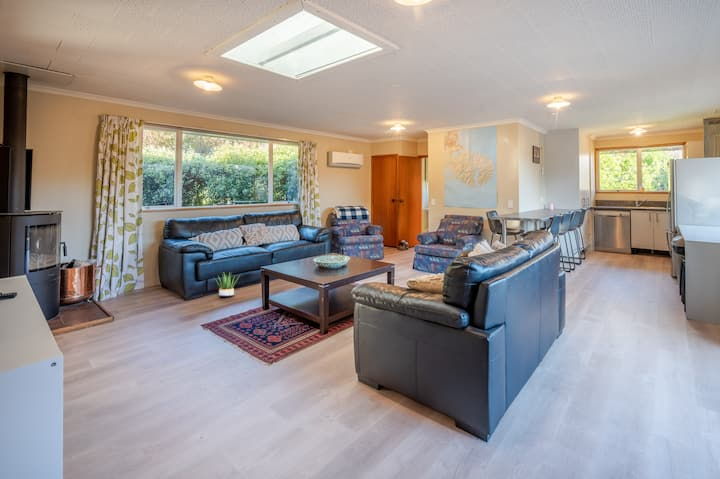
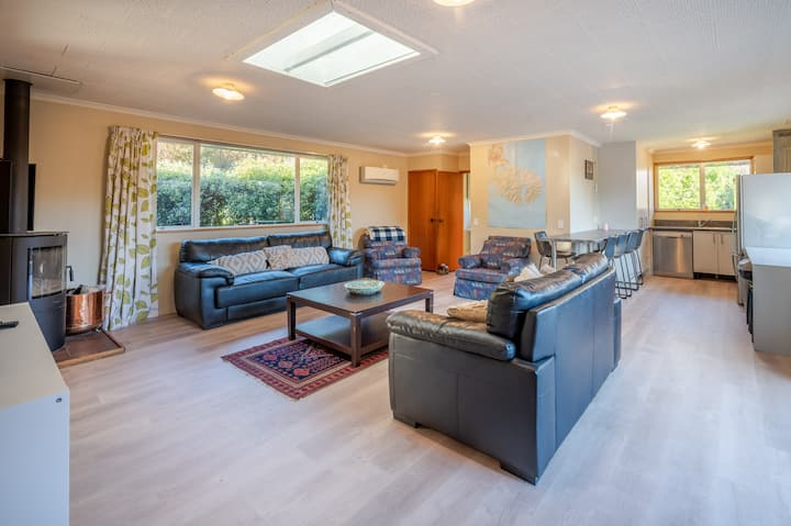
- potted plant [214,272,240,298]
